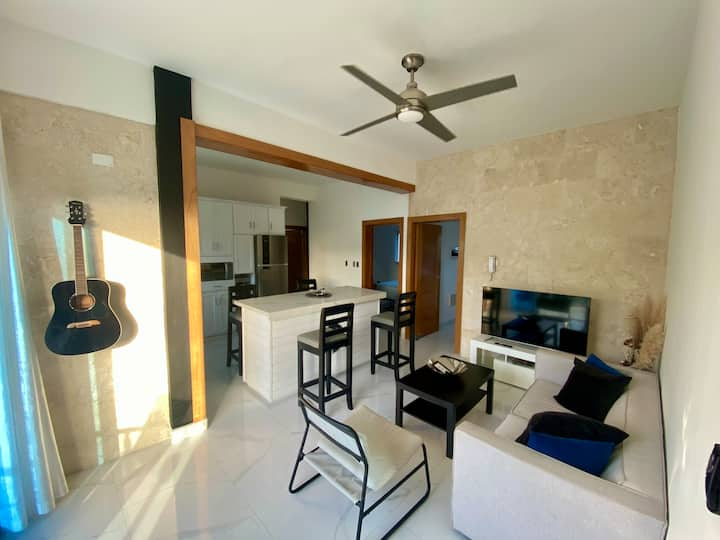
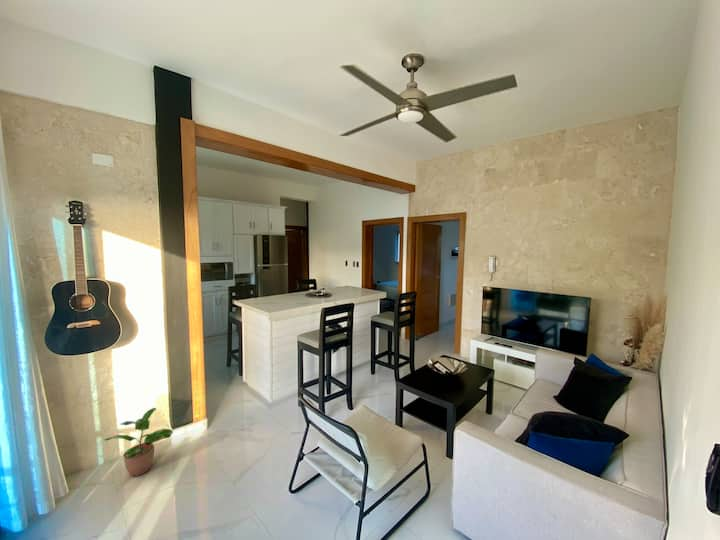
+ potted plant [103,407,174,477]
